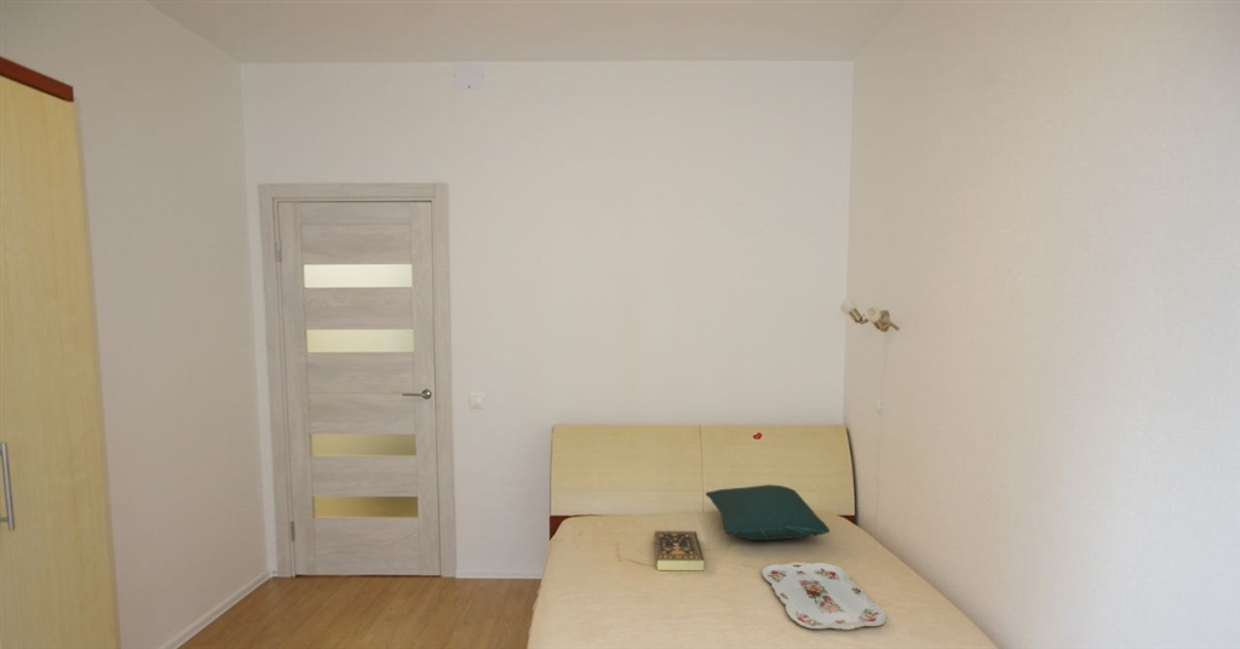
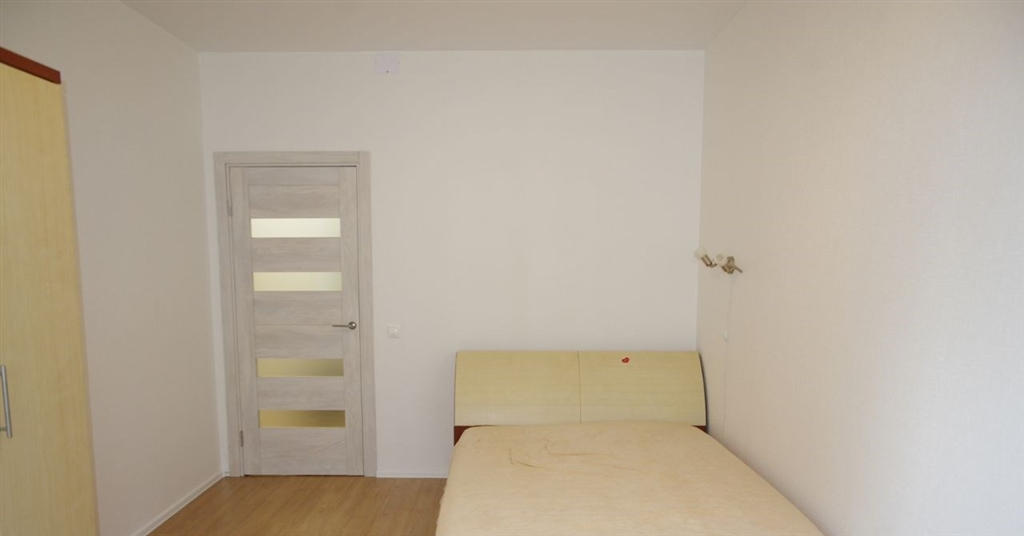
- pillow [705,483,831,541]
- serving tray [760,561,886,631]
- book [653,530,705,572]
